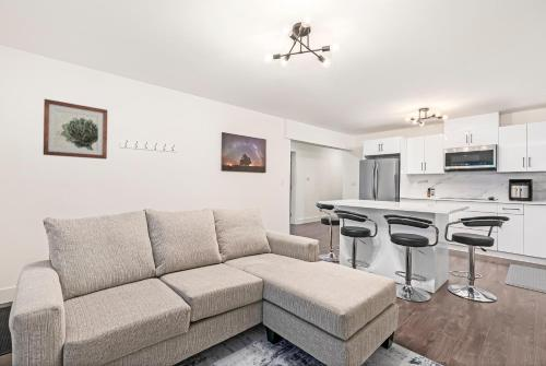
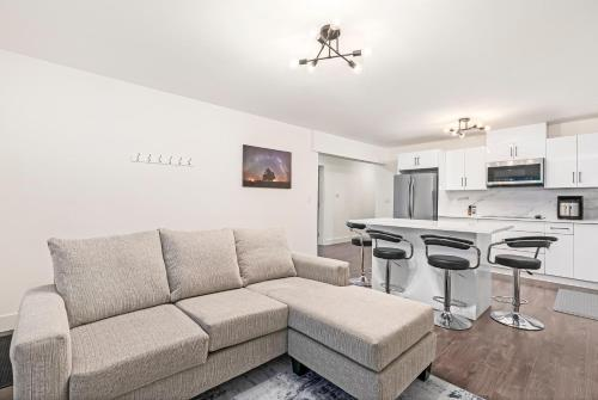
- wall art [43,98,108,161]
